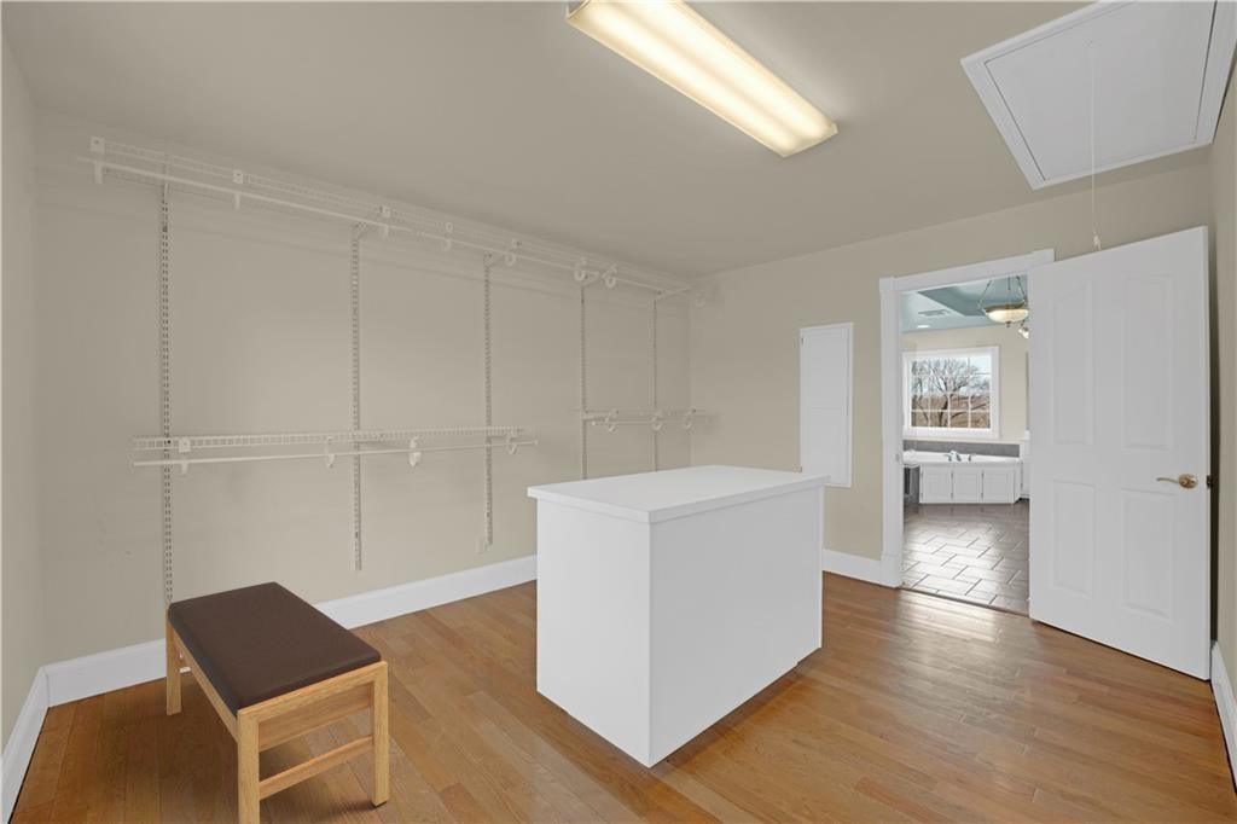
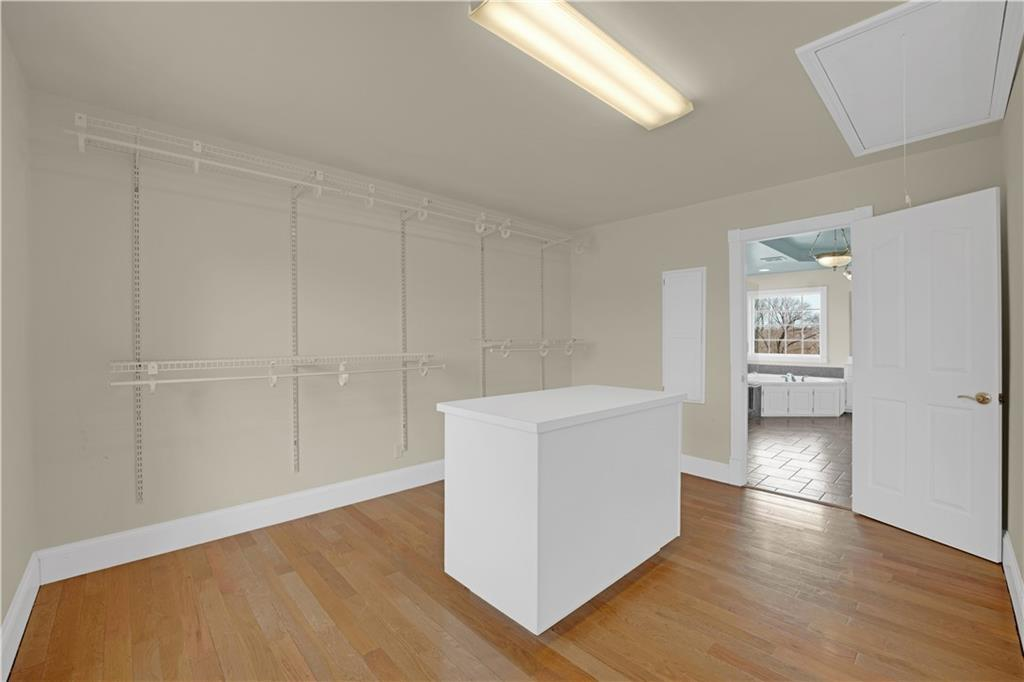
- bench [164,581,390,824]
